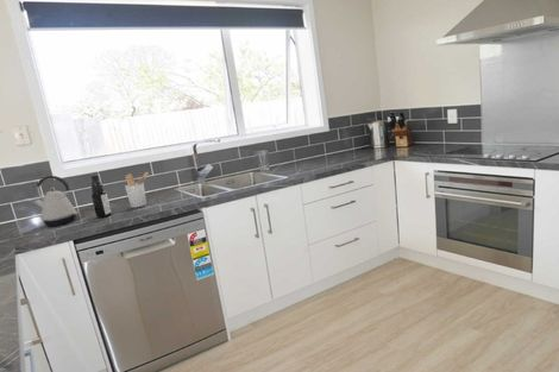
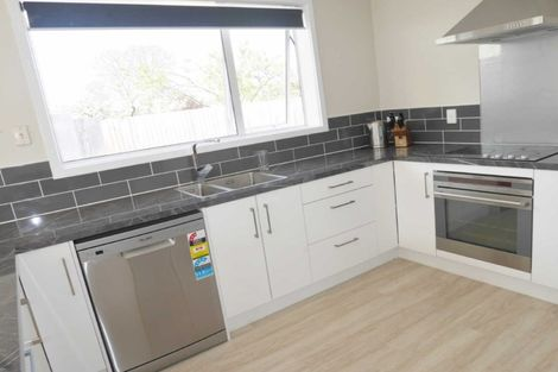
- utensil holder [124,171,150,209]
- kettle [33,175,80,227]
- spray bottle [89,174,113,219]
